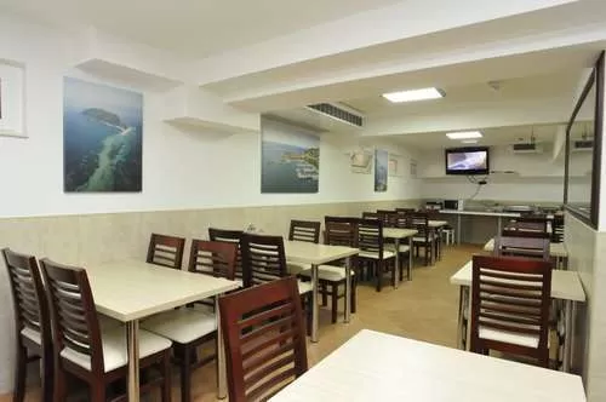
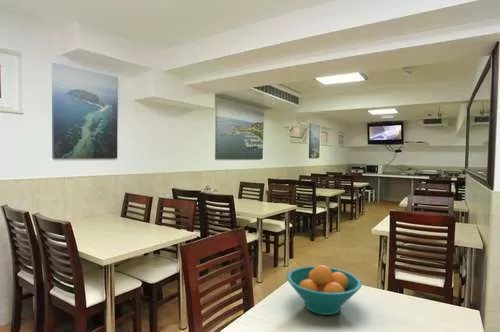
+ fruit bowl [286,264,363,316]
